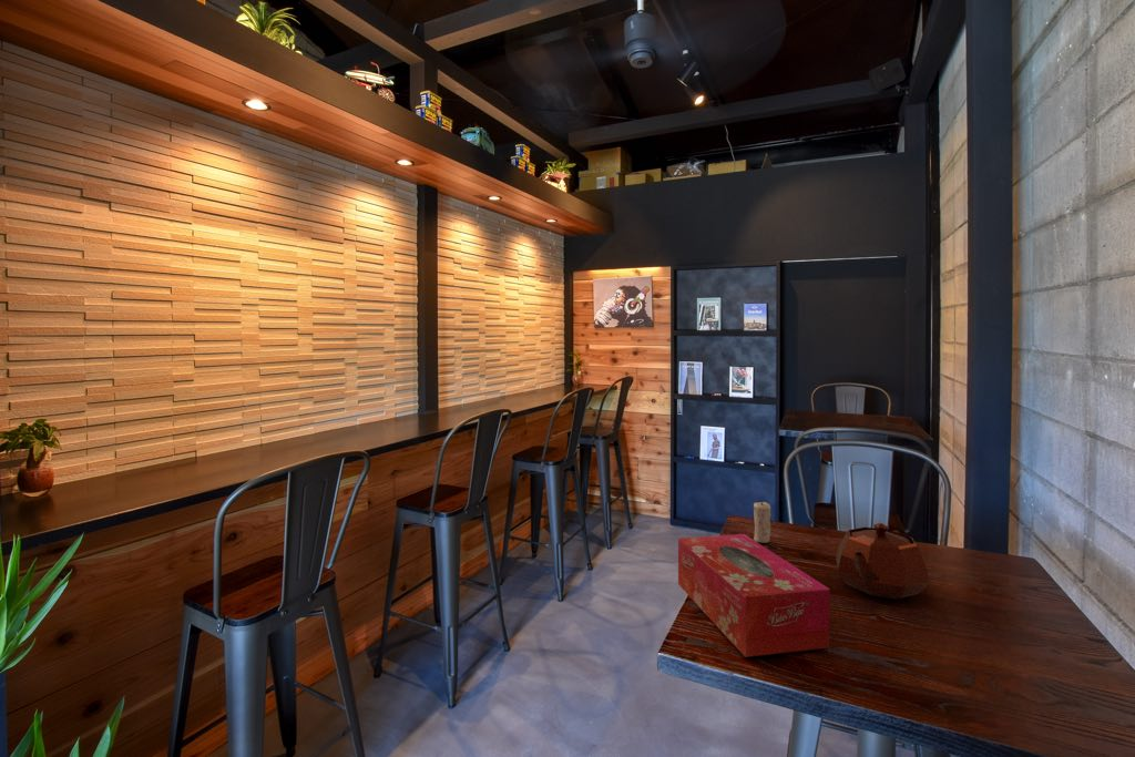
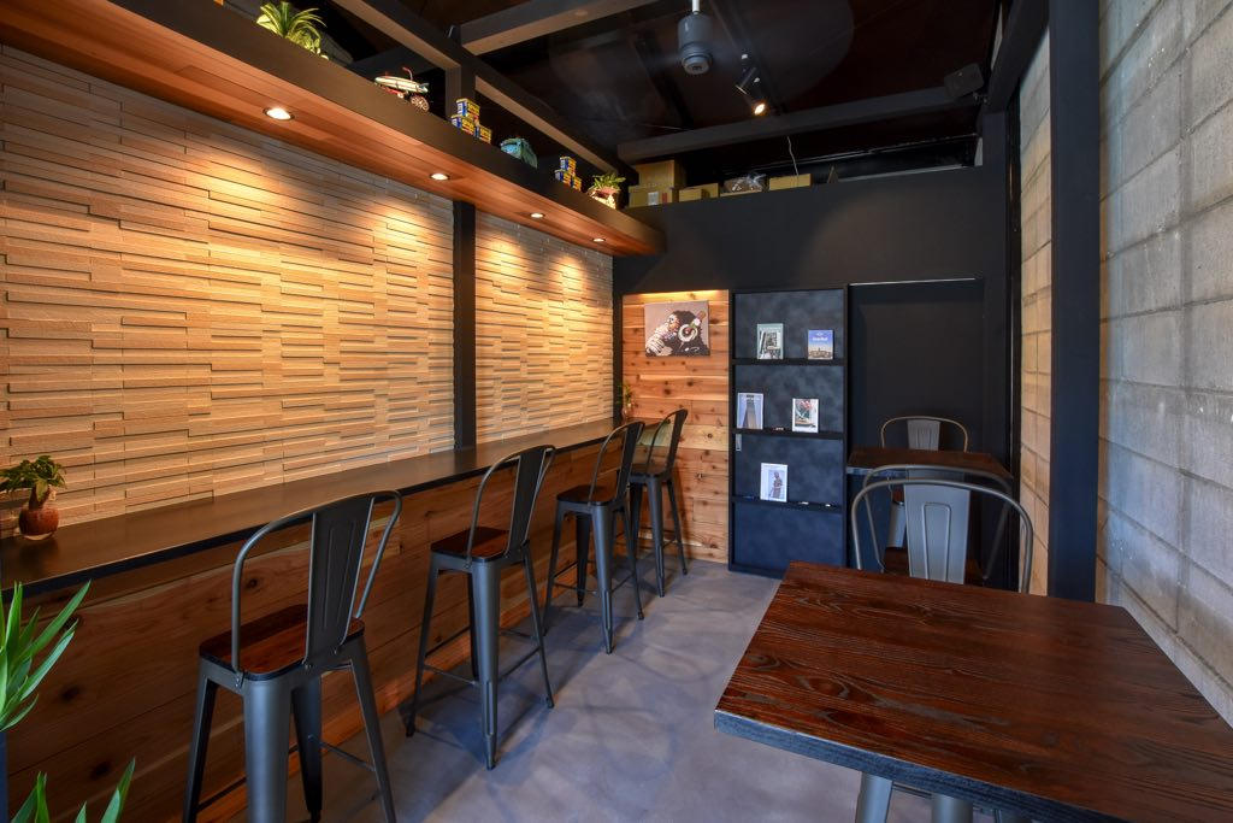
- teapot [835,522,930,600]
- tissue box [677,533,831,658]
- candle [753,499,773,544]
